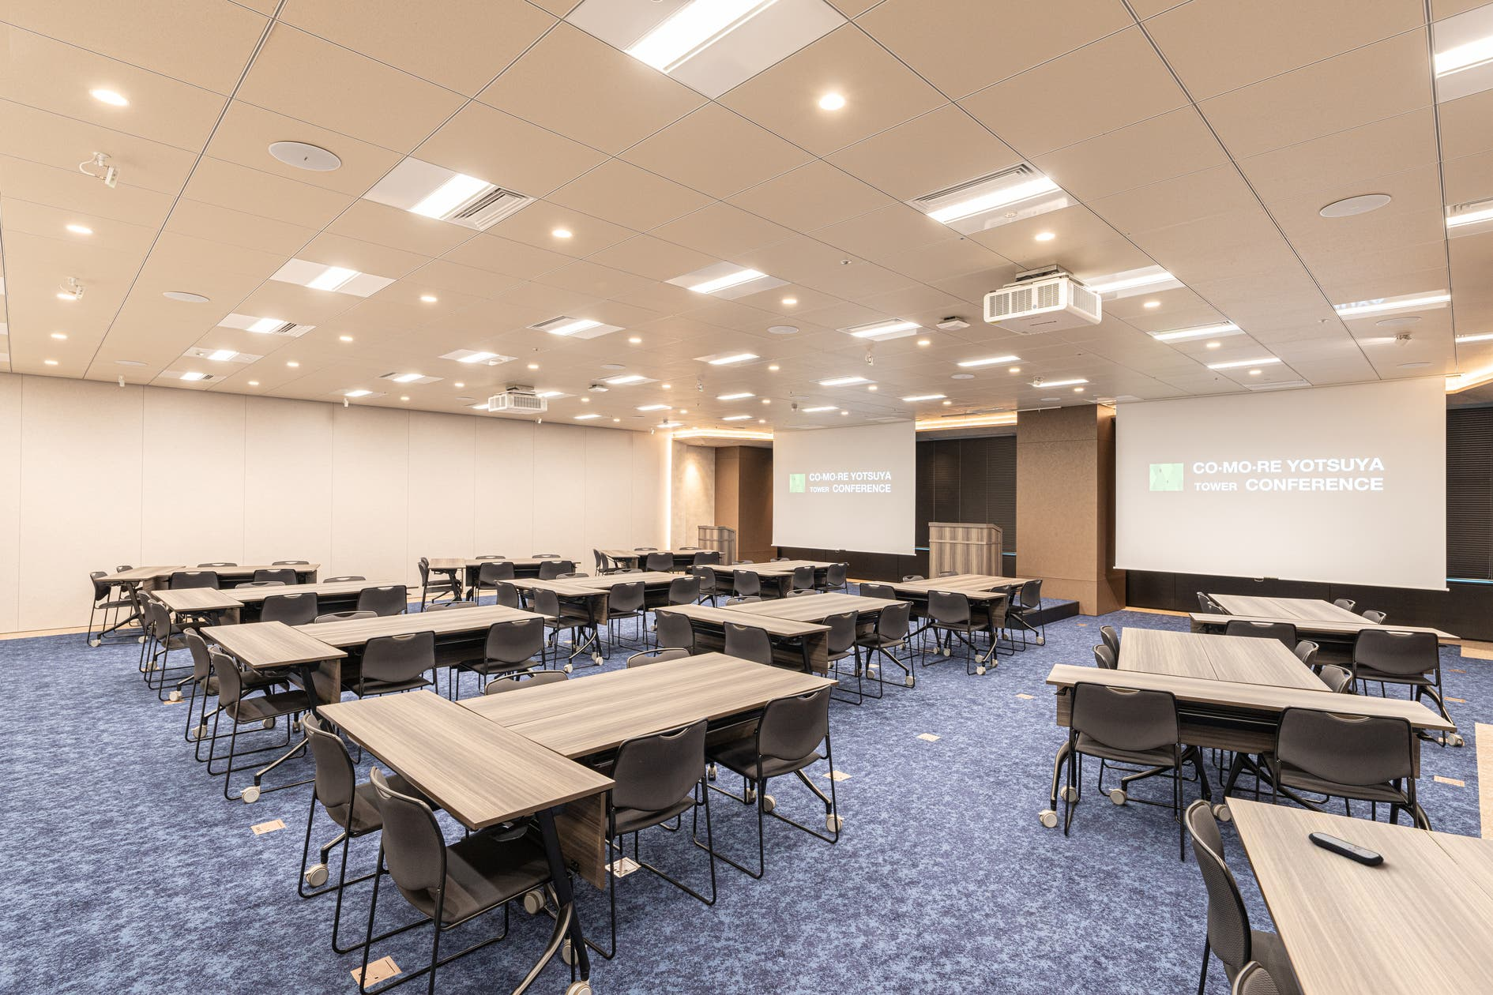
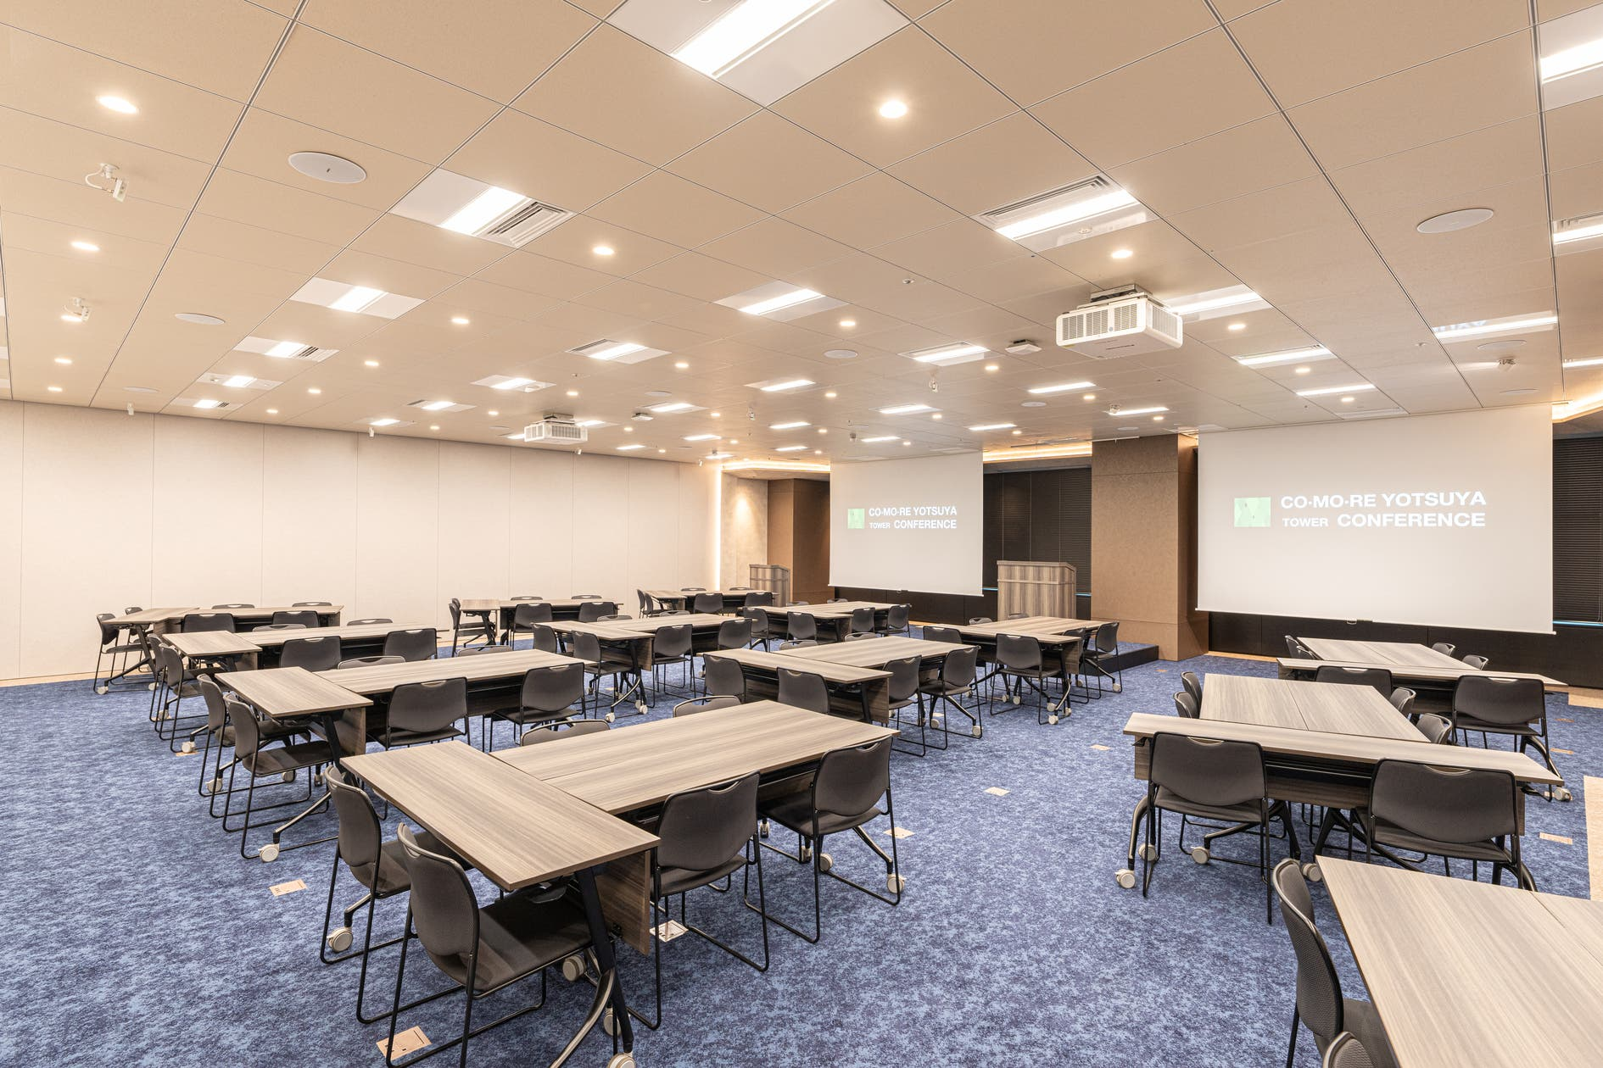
- remote control [1307,832,1385,866]
